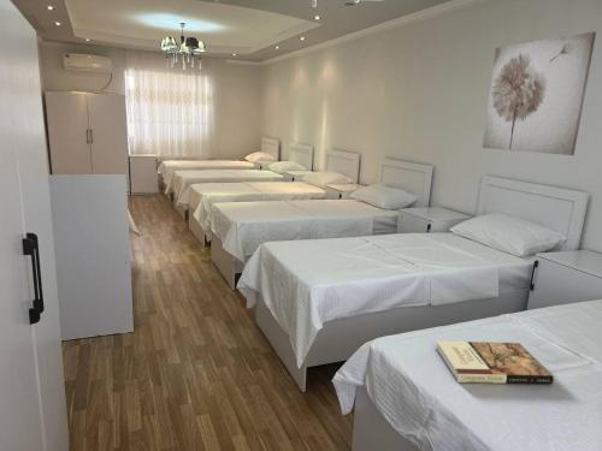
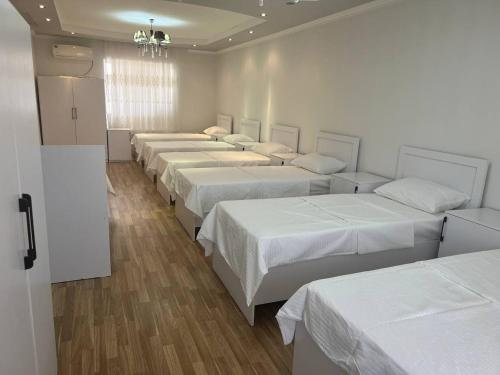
- wall art [482,31,597,156]
- book [435,340,555,386]
